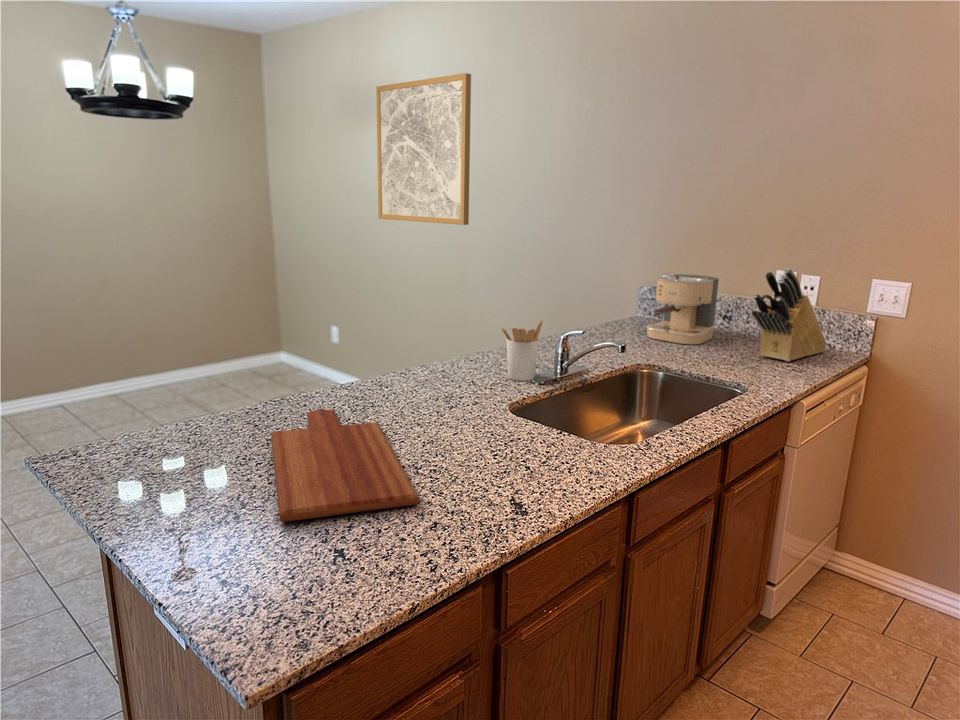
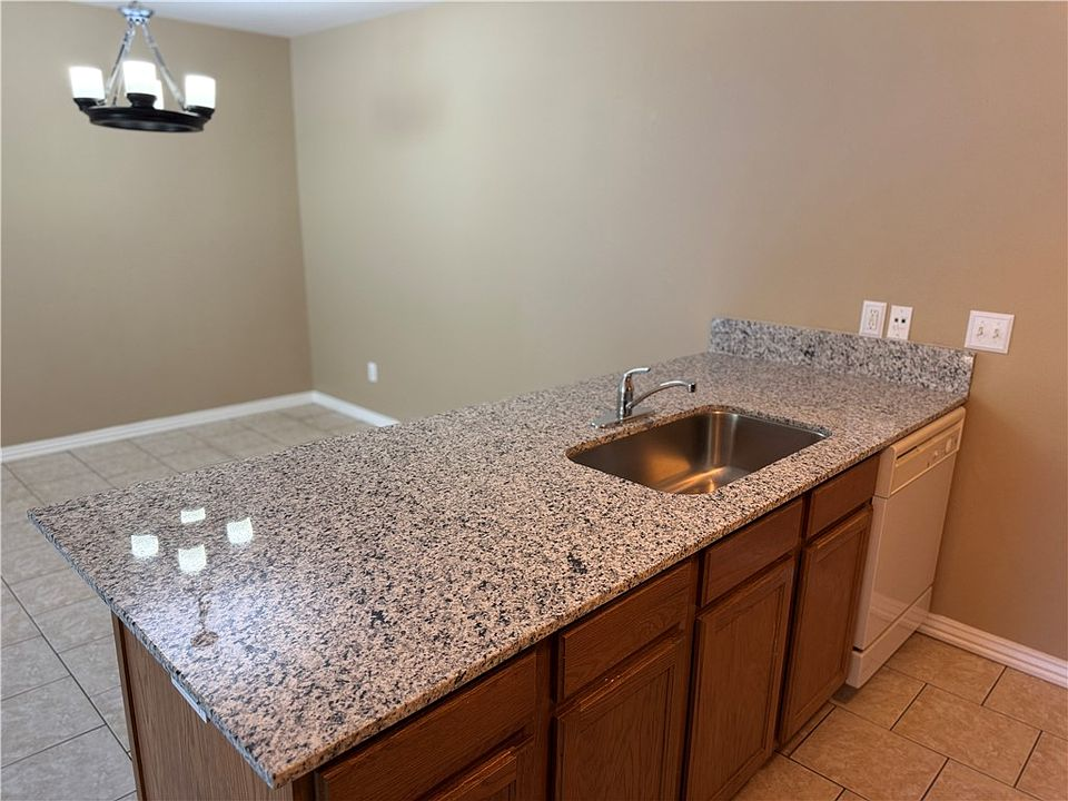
- cutting board [270,408,420,522]
- utensil holder [500,320,543,382]
- wall art [375,72,472,226]
- knife block [751,268,828,363]
- coffee maker [645,272,720,345]
